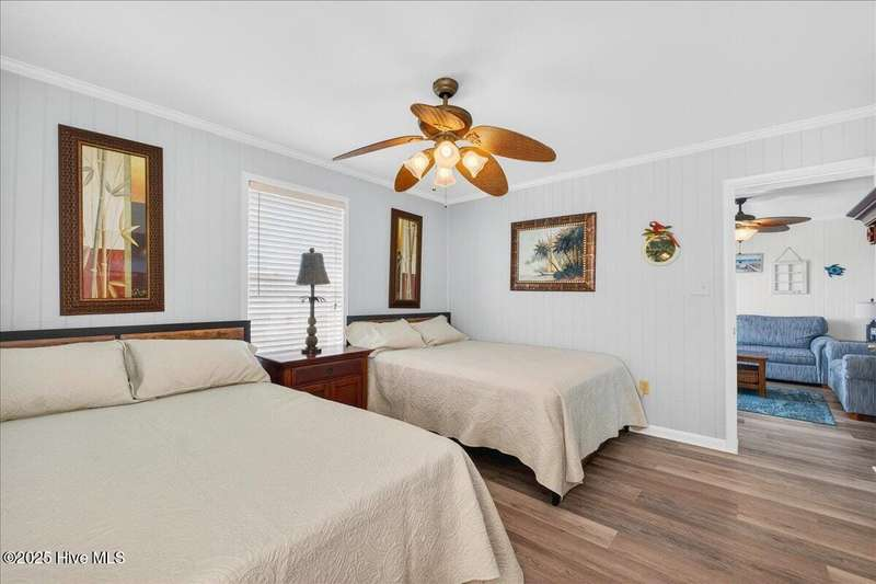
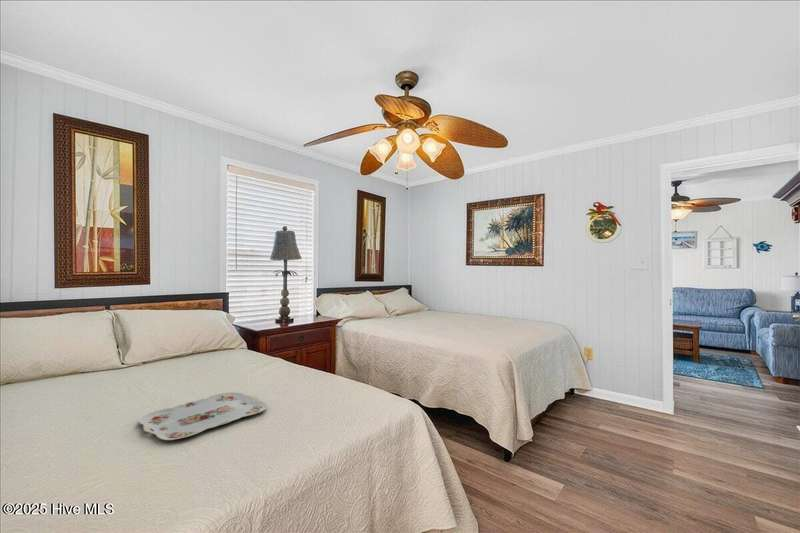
+ serving tray [138,392,268,441]
